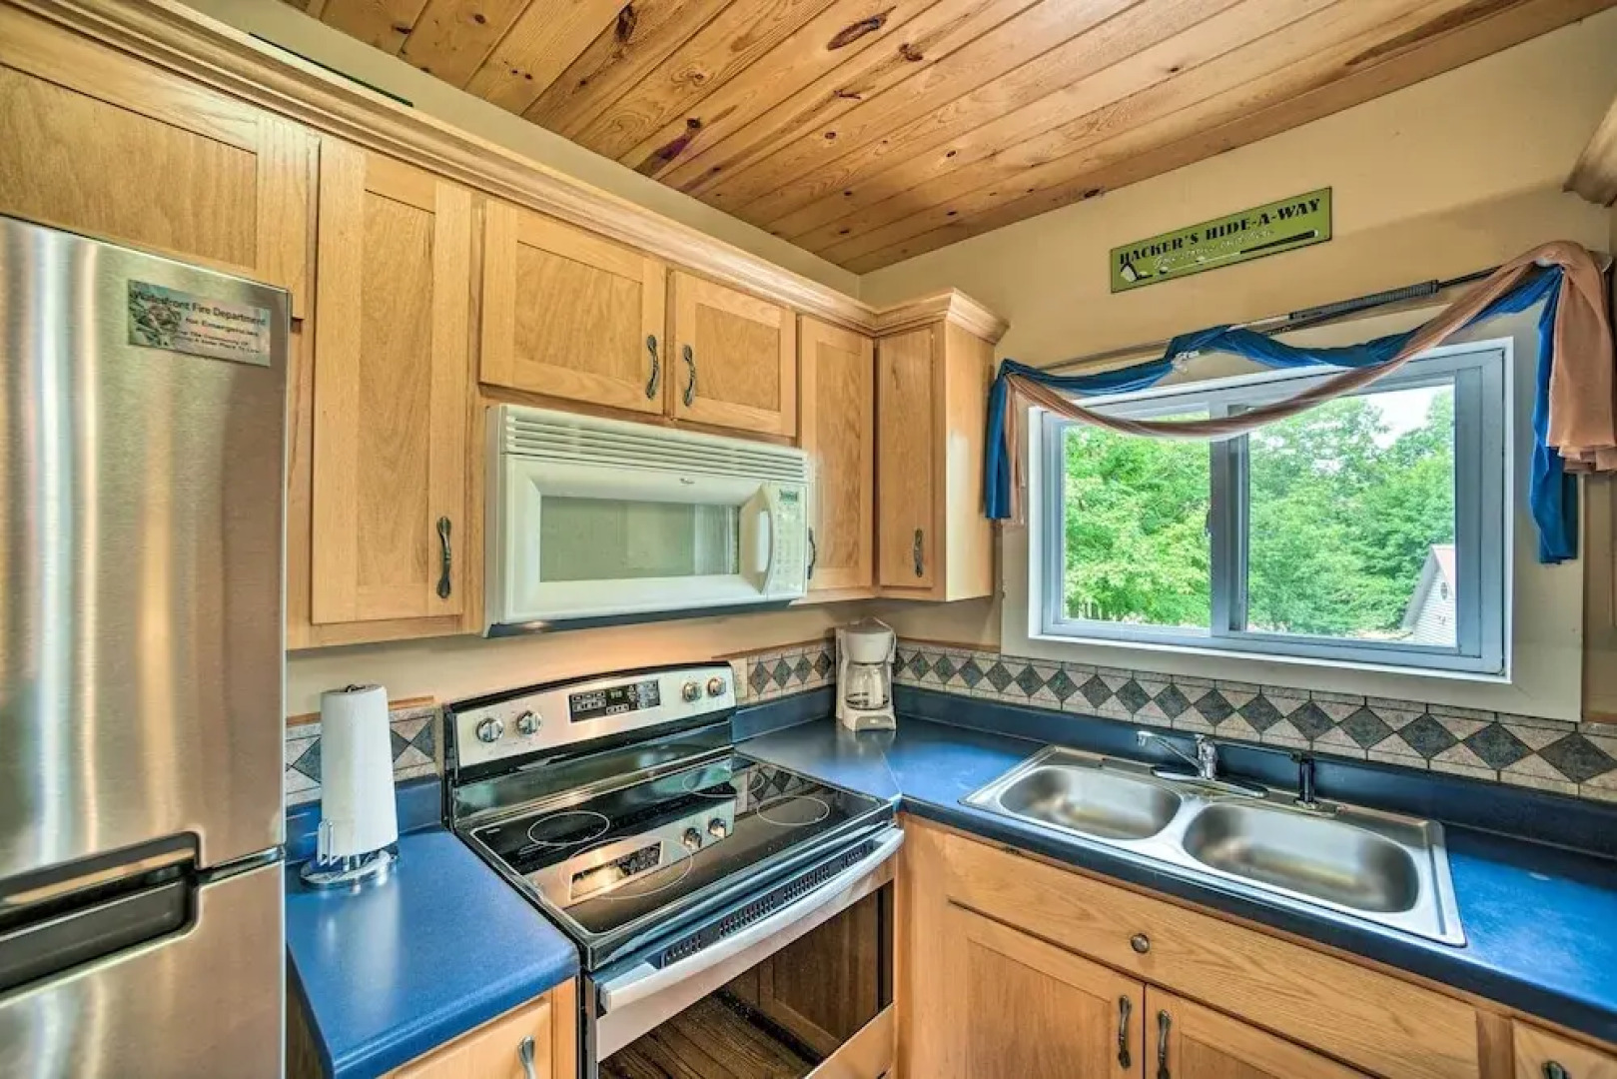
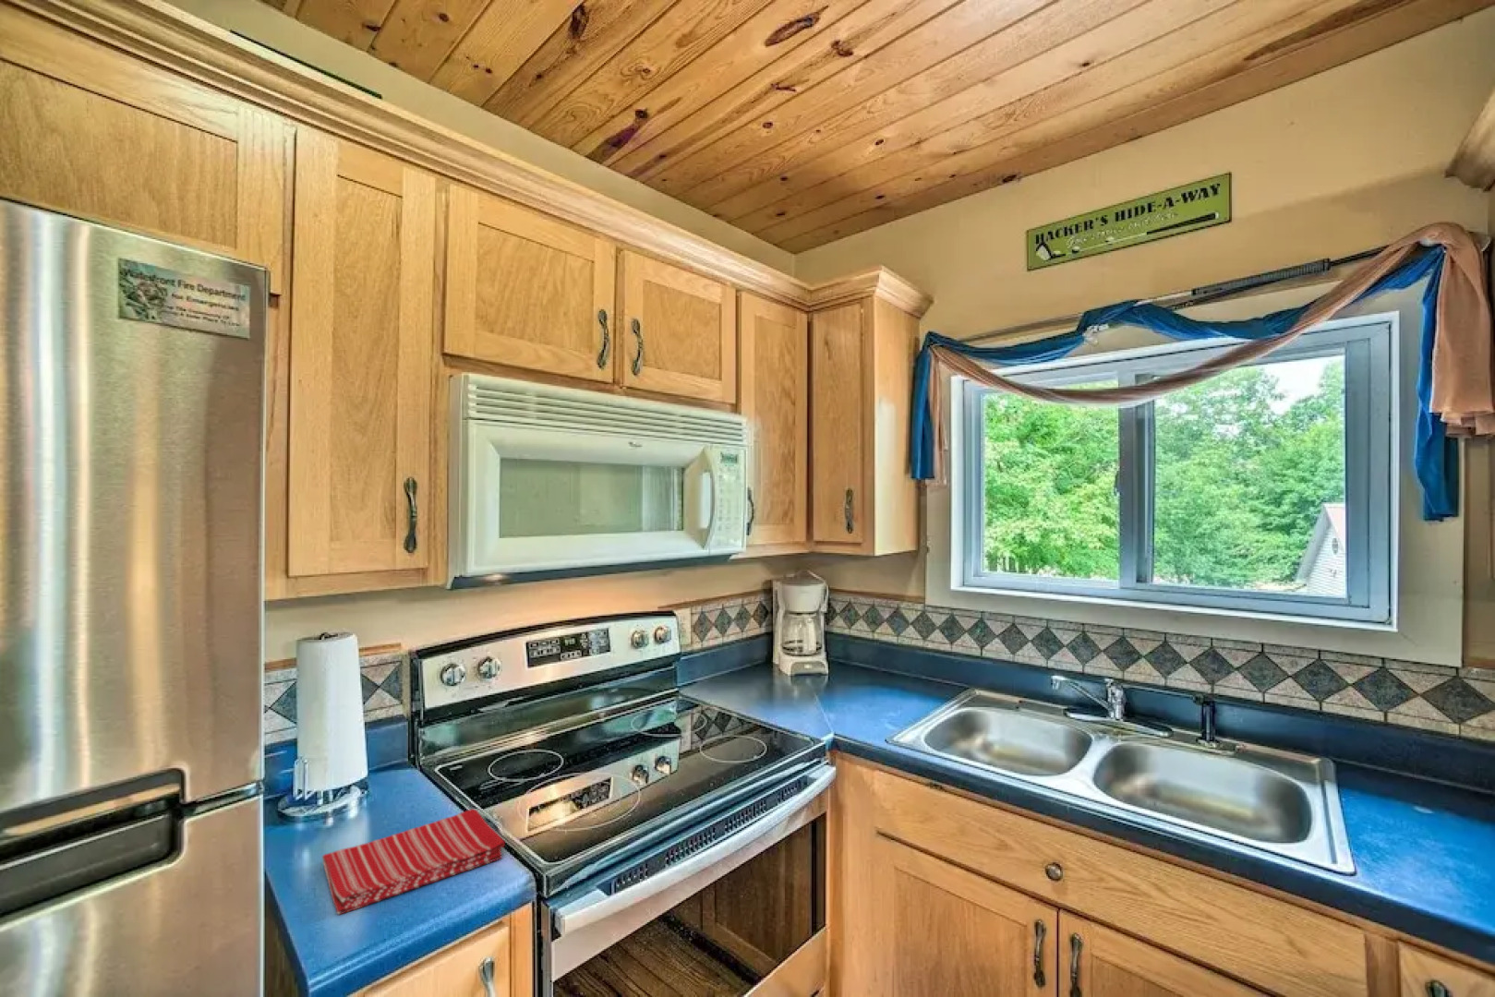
+ dish towel [322,808,506,915]
